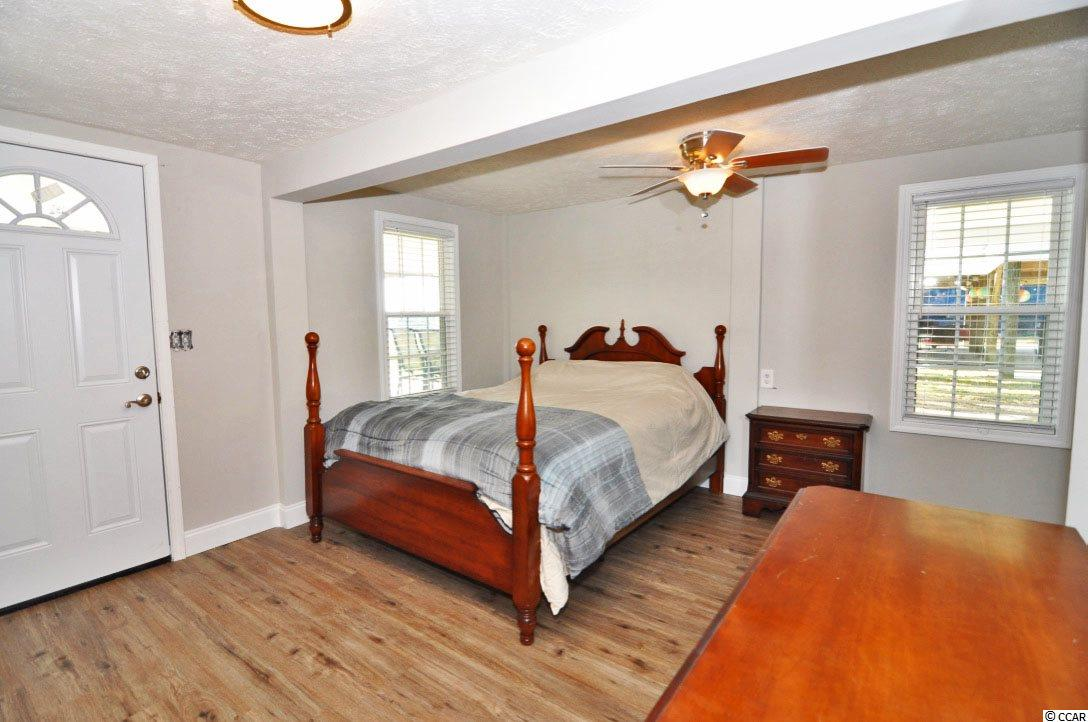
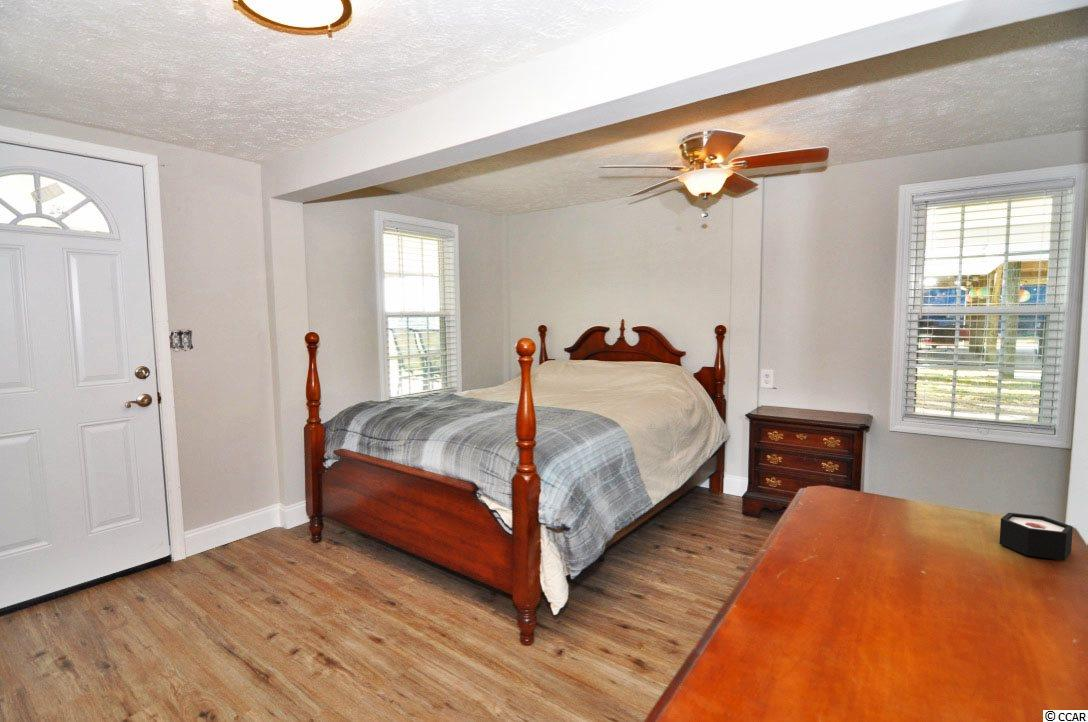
+ jewelry box [999,512,1074,561]
